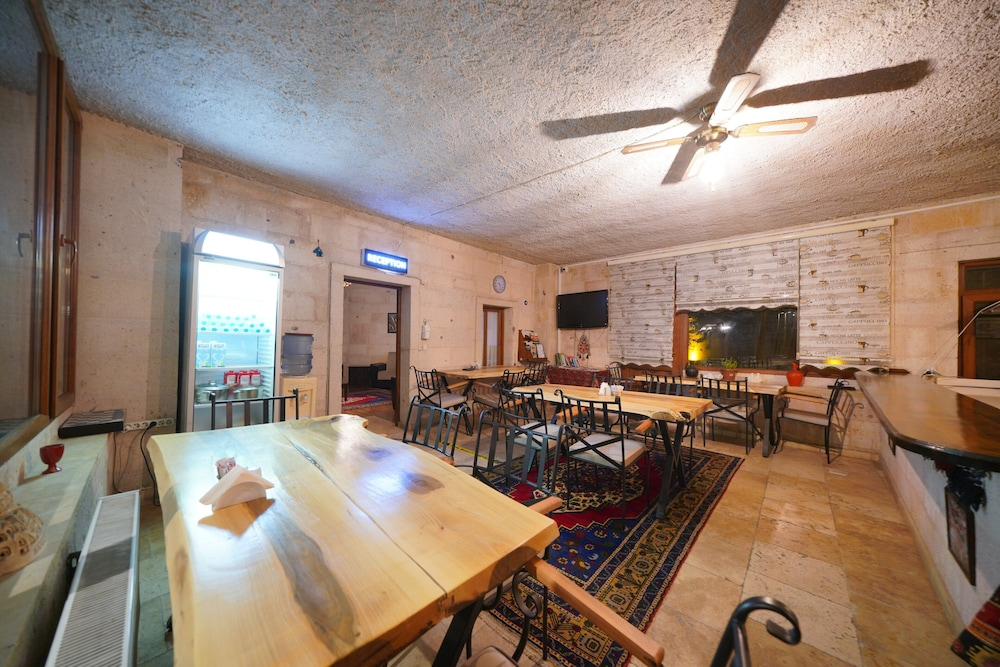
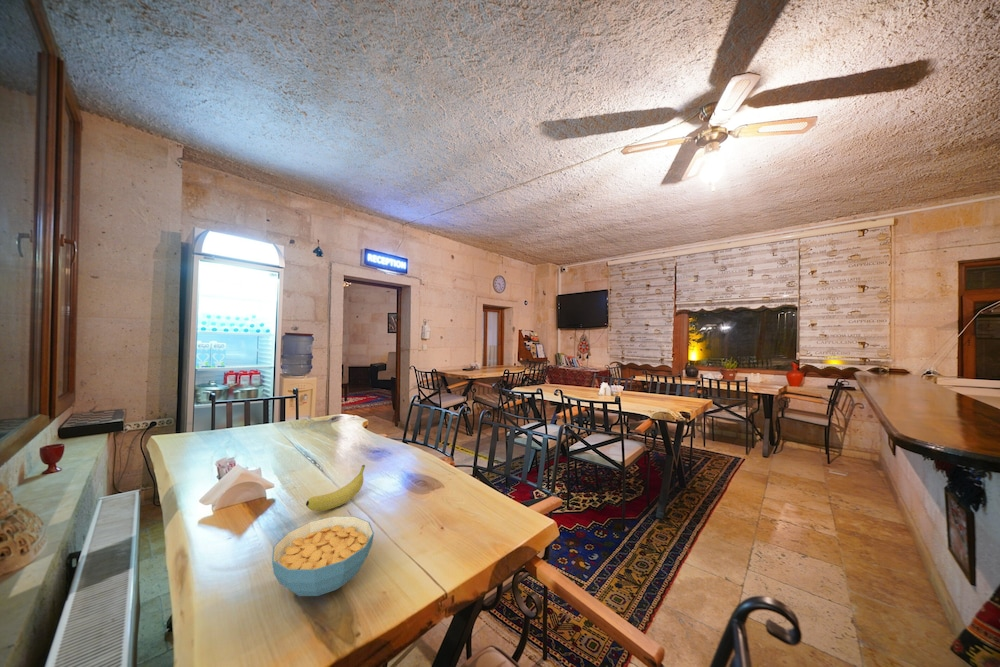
+ fruit [305,464,366,512]
+ cereal bowl [271,515,375,597]
